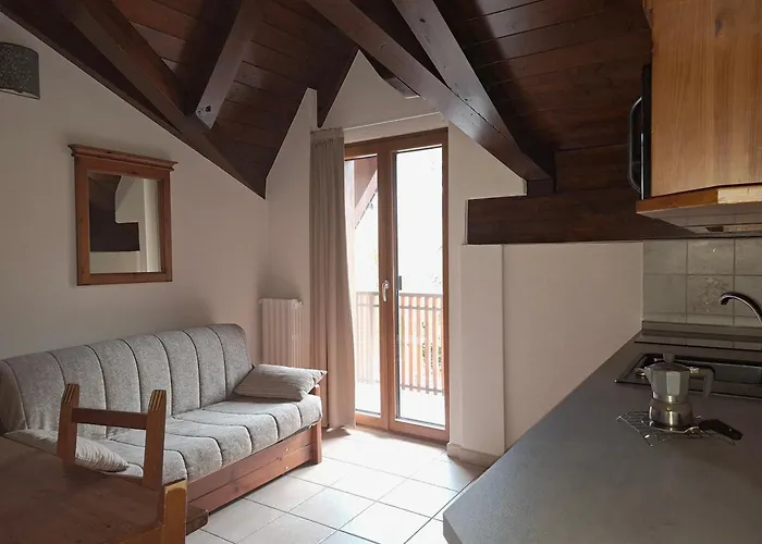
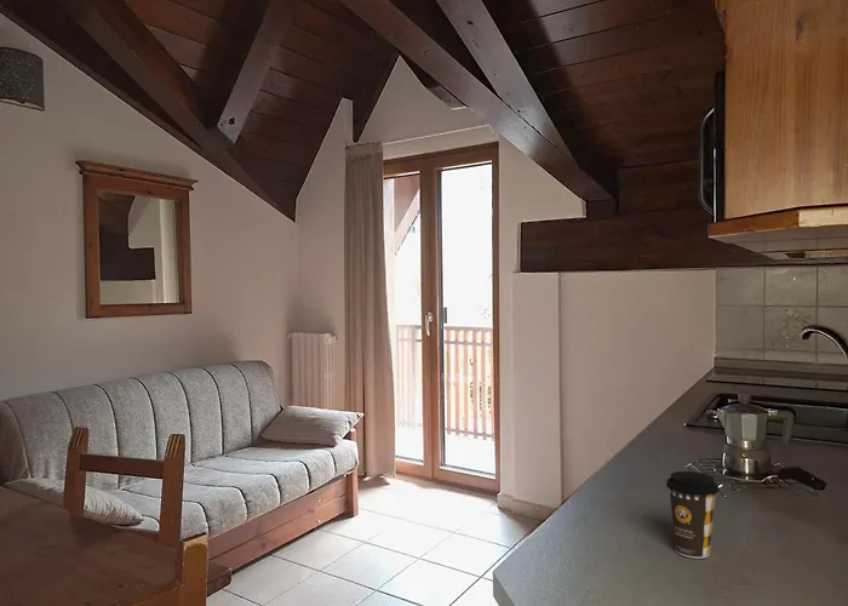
+ coffee cup [665,470,720,560]
